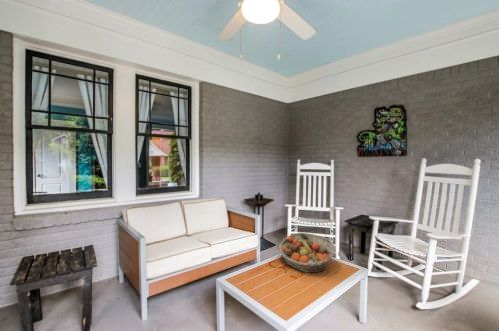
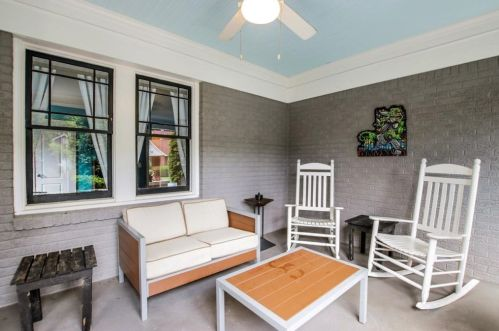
- fruit basket [278,232,336,274]
